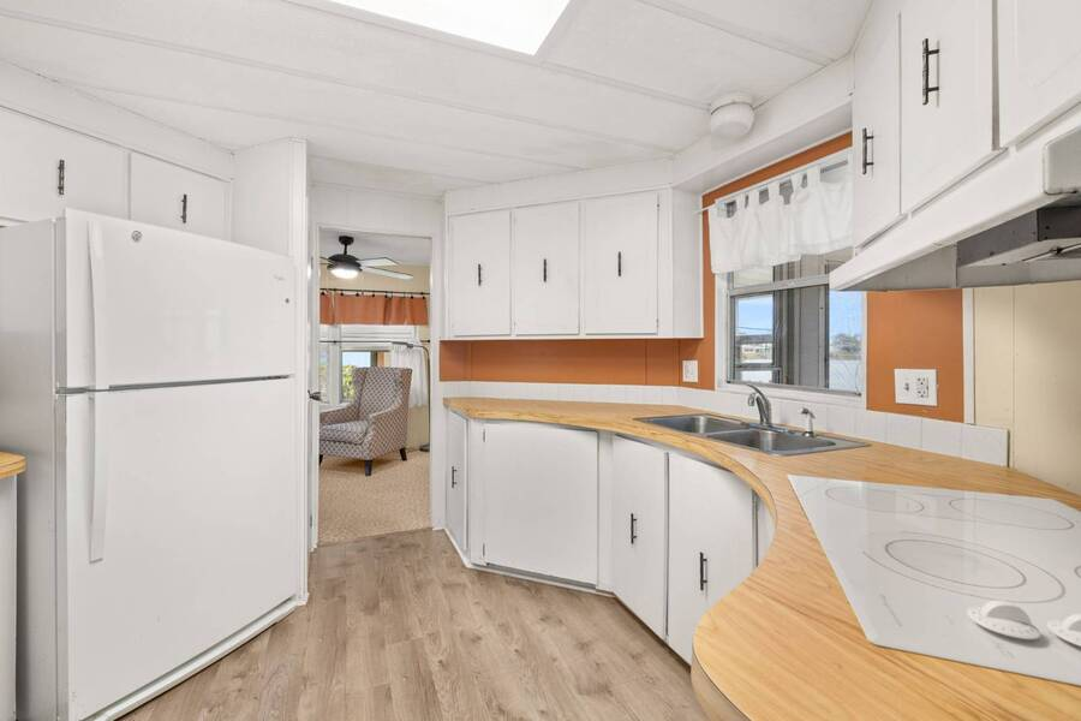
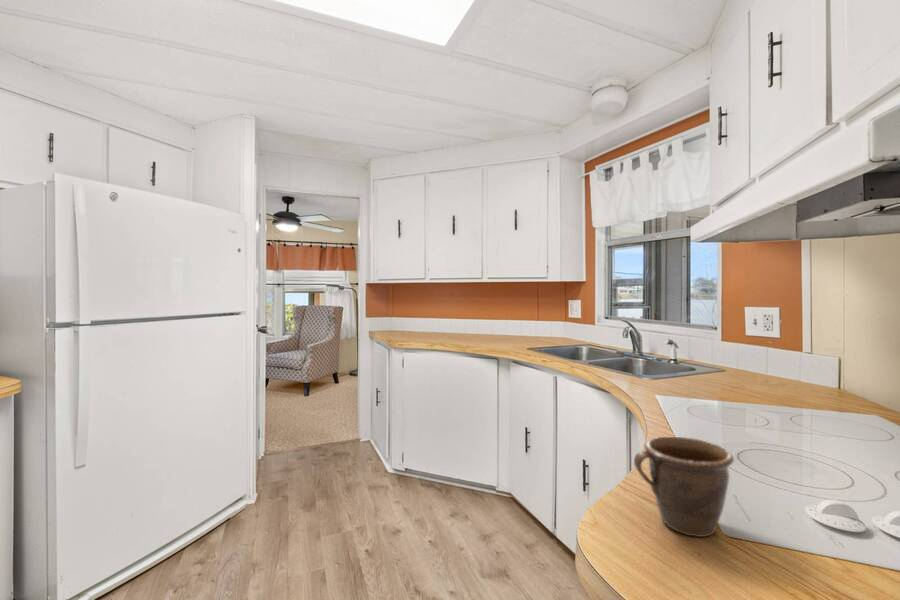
+ mug [633,436,735,538]
